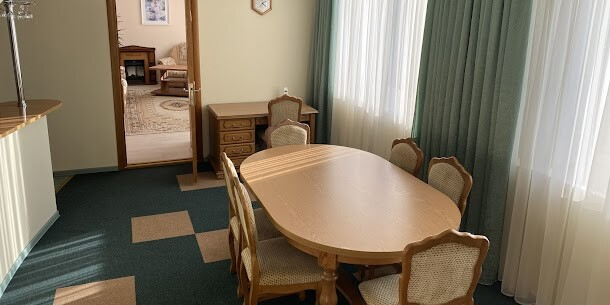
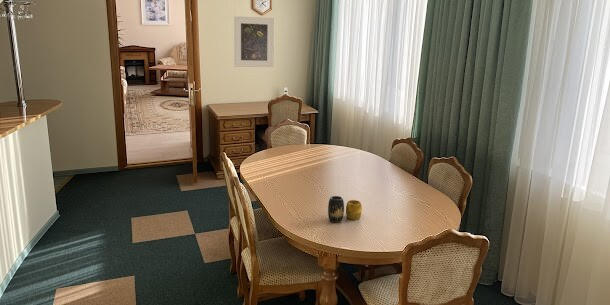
+ vase [327,195,363,223]
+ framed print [233,15,275,68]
